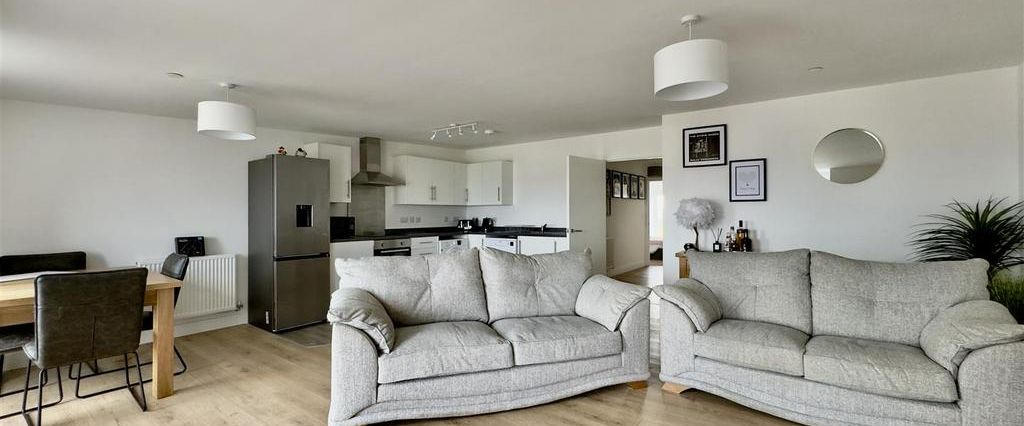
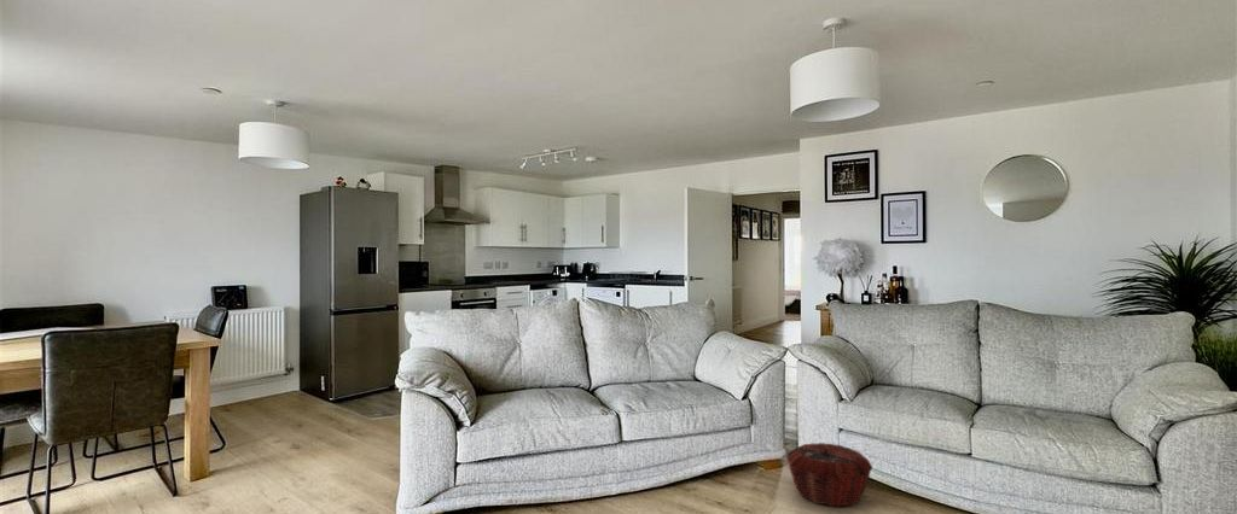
+ woven basket [785,442,873,508]
